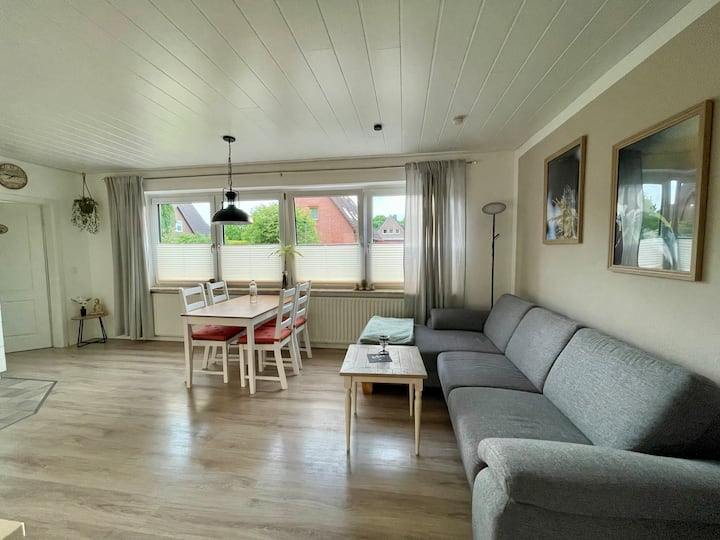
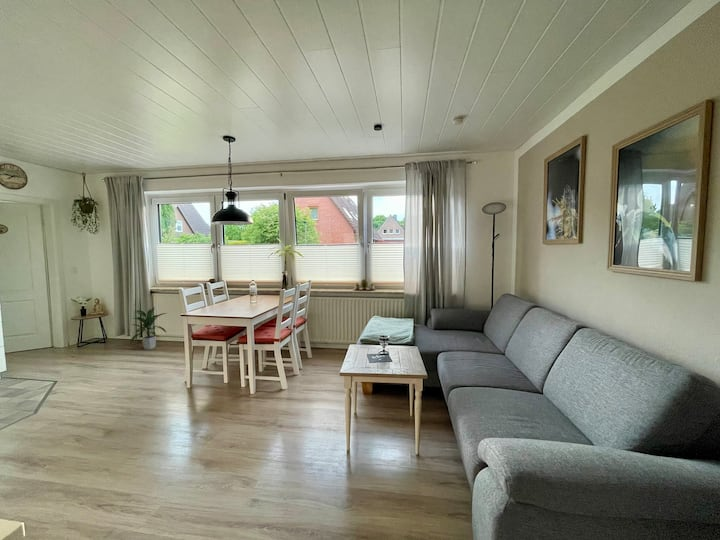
+ indoor plant [129,306,167,350]
